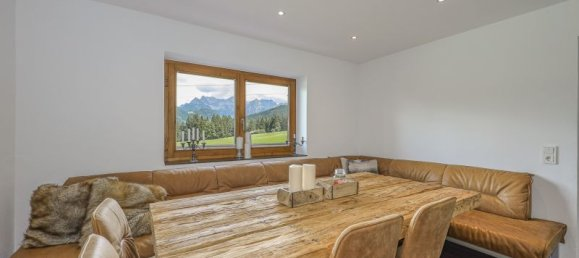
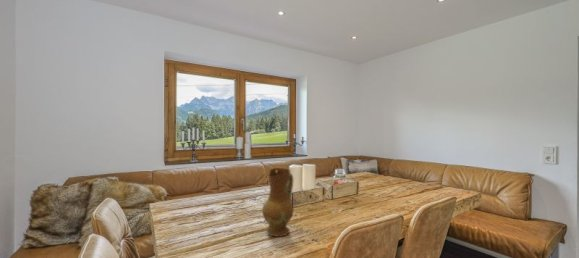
+ ceramic jug [261,167,295,238]
